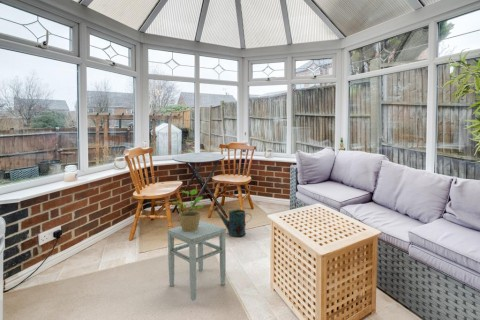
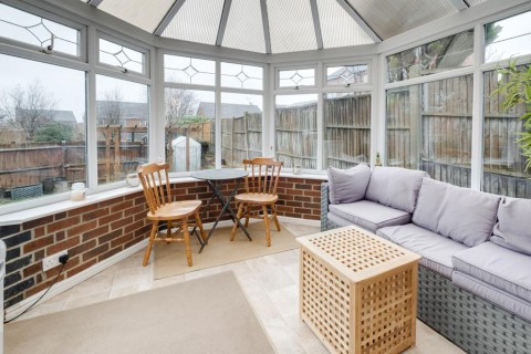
- stool [166,220,227,302]
- potted plant [172,188,205,232]
- watering can [213,206,253,237]
